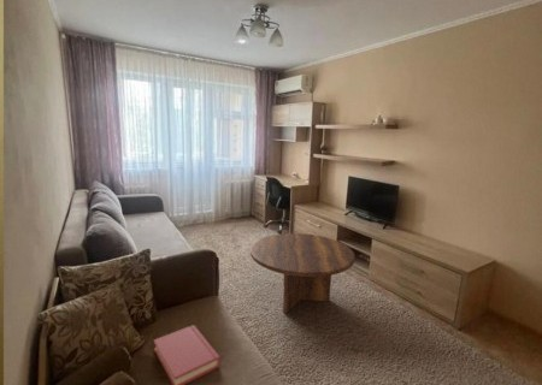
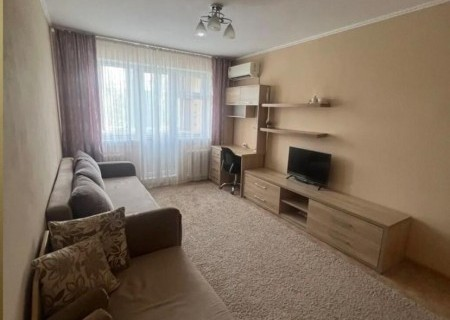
- hardback book [153,324,222,385]
- coffee table [249,232,357,314]
